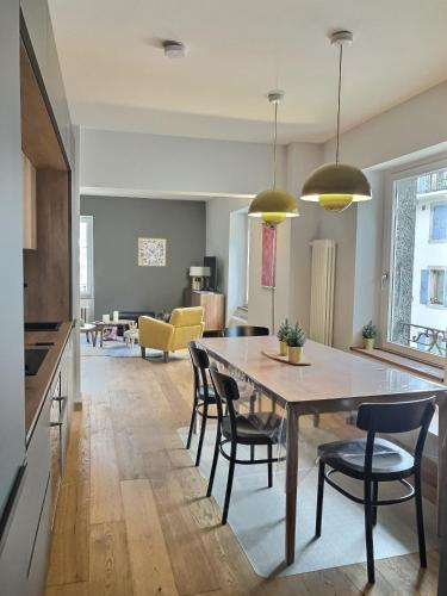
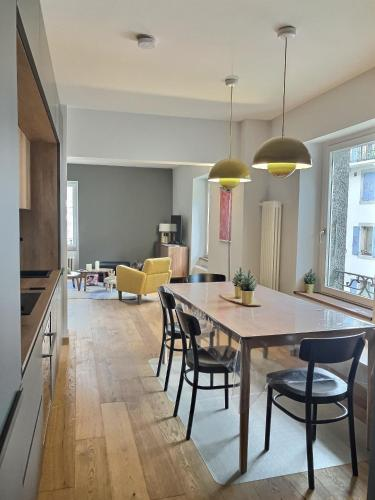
- wall art [137,237,167,267]
